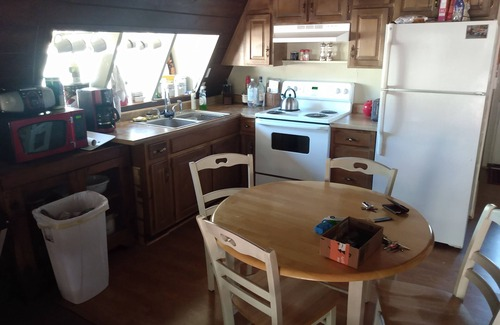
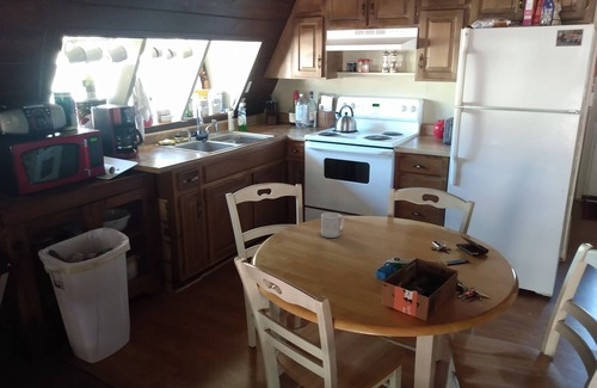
+ mug [320,211,345,239]
